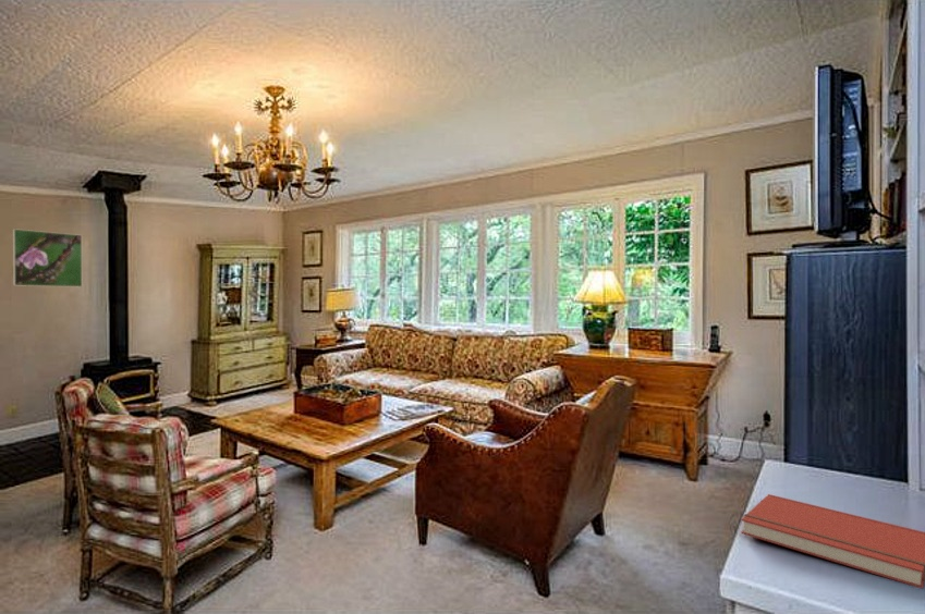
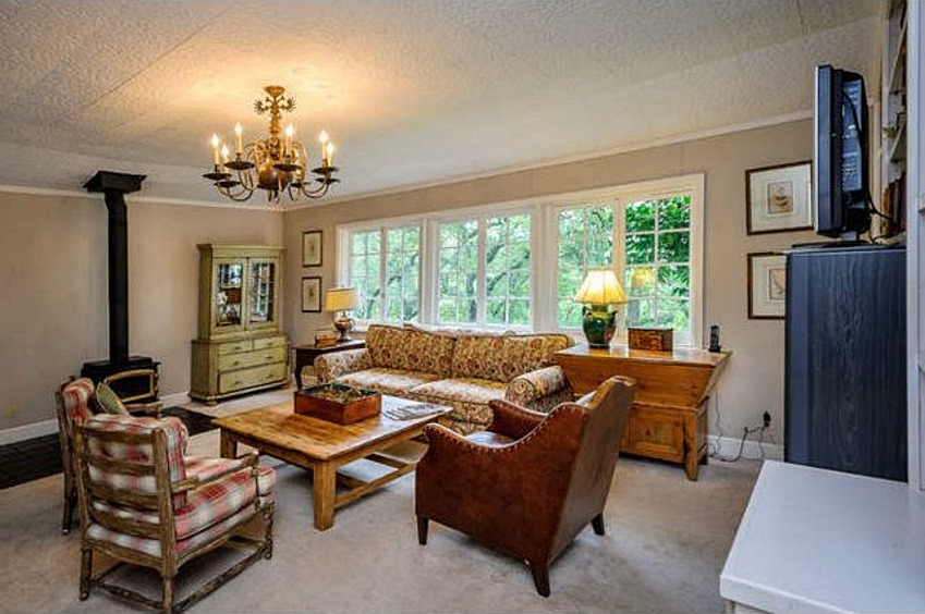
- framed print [12,228,83,288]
- book [740,493,925,589]
